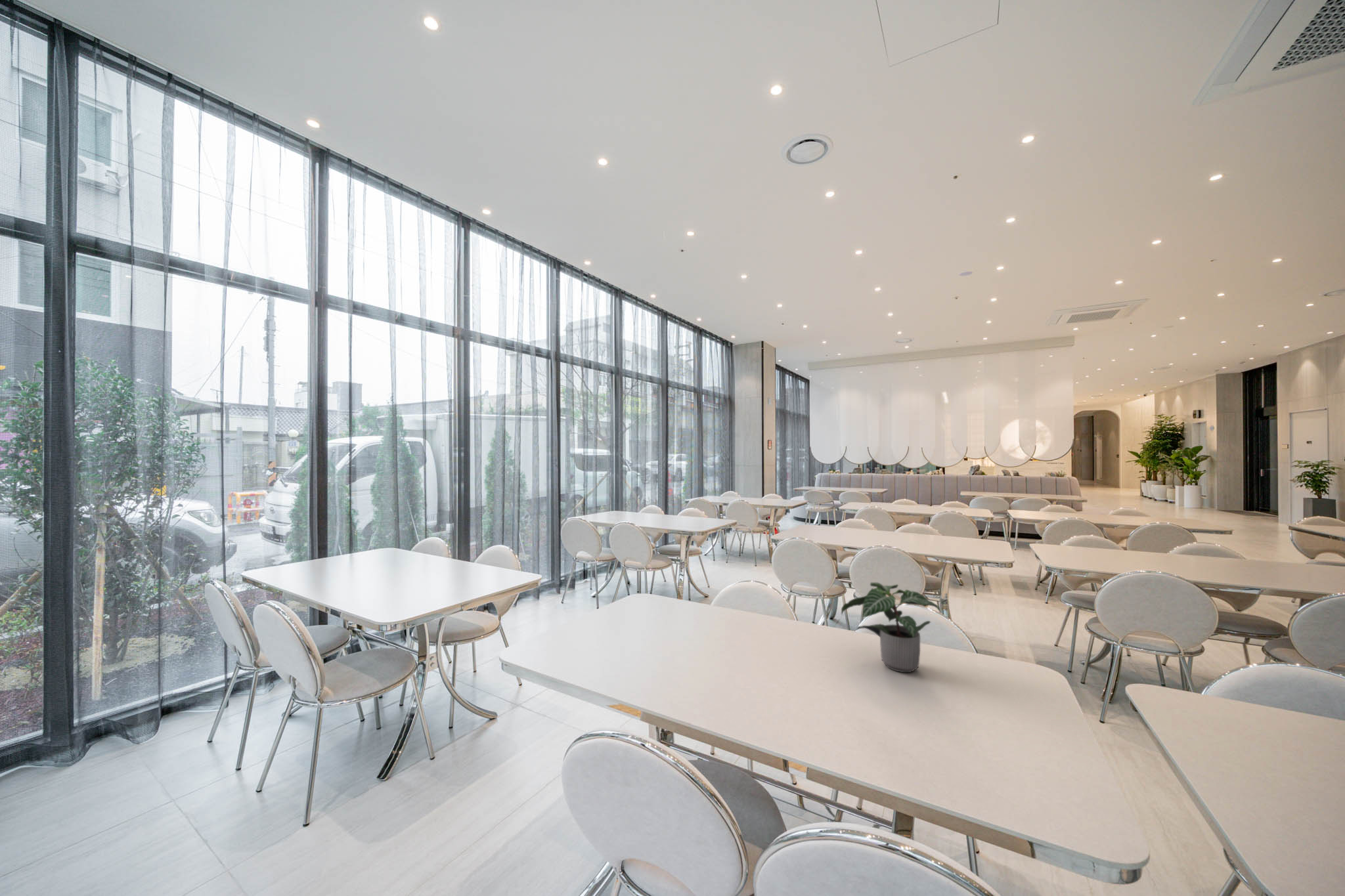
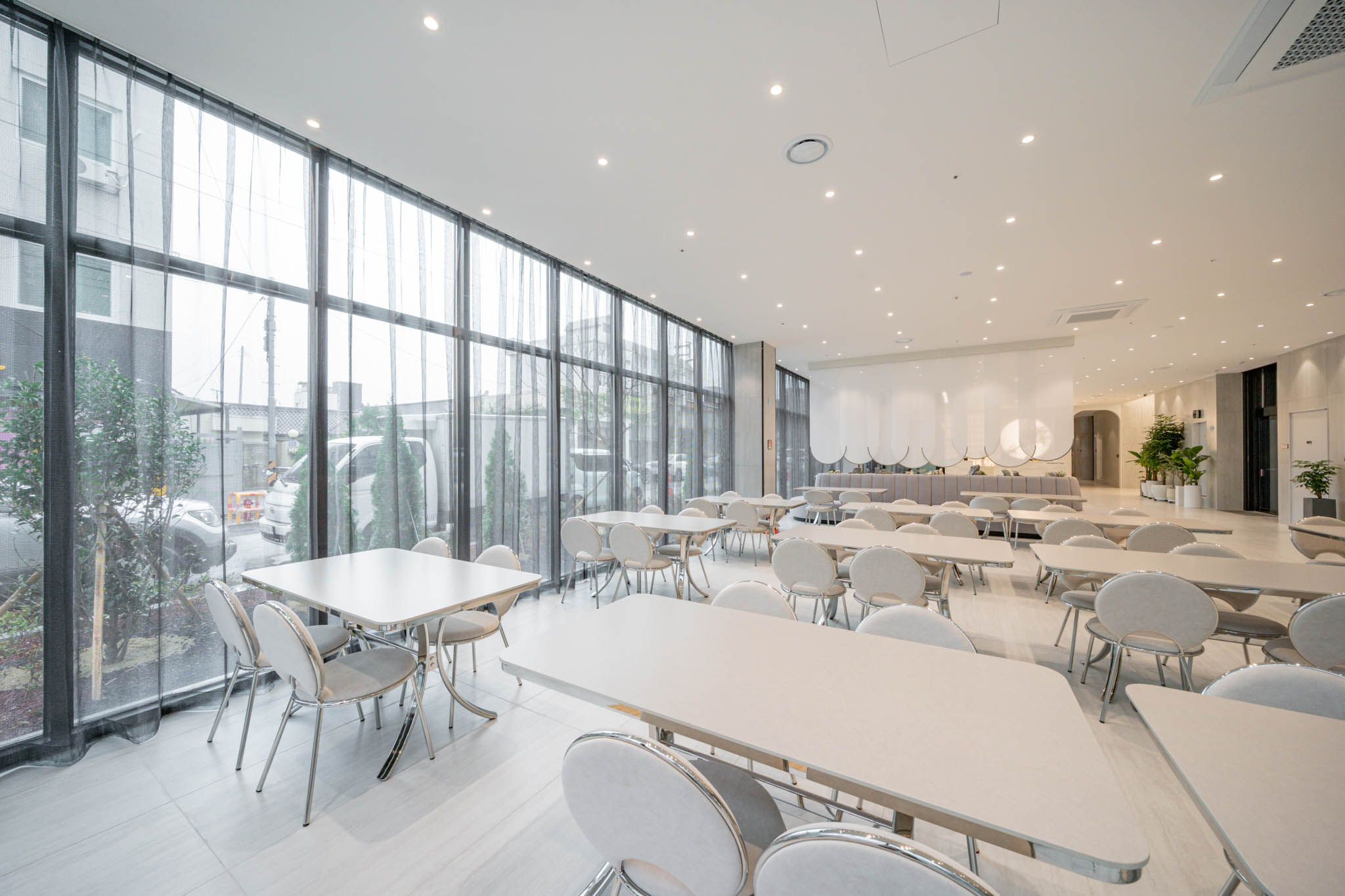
- potted plant [841,582,942,673]
